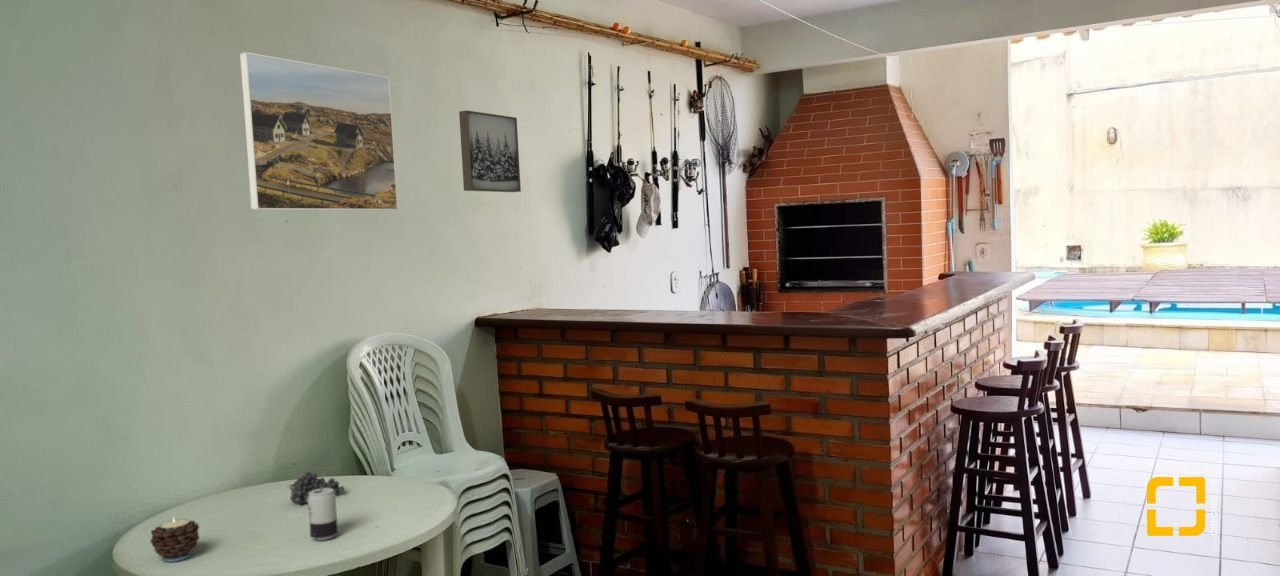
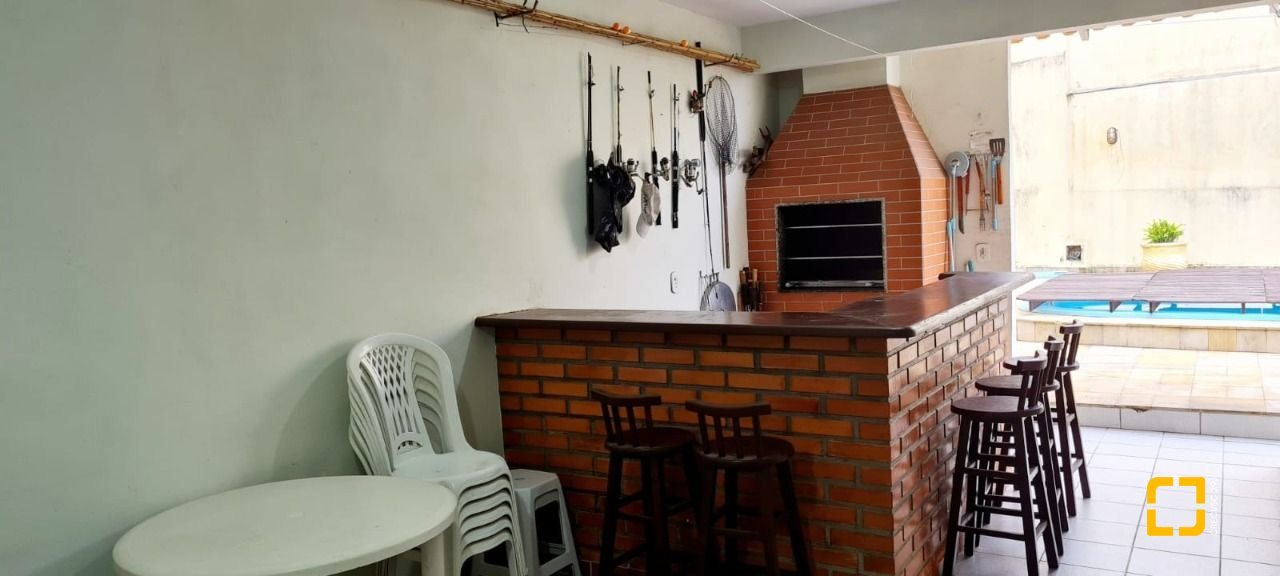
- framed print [238,51,399,211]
- beverage can [307,486,339,541]
- candle [149,515,201,563]
- wall art [458,109,522,193]
- fruit [285,471,345,505]
